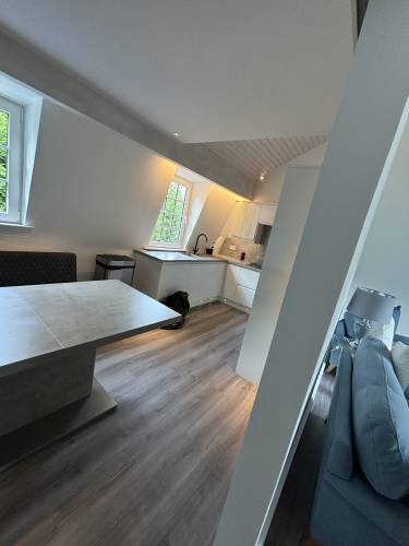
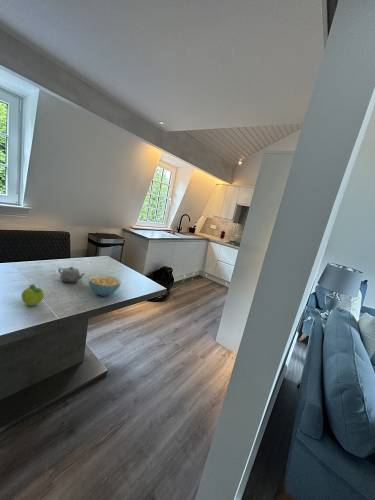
+ teapot [57,266,86,284]
+ cereal bowl [88,274,122,297]
+ fruit [20,283,45,307]
